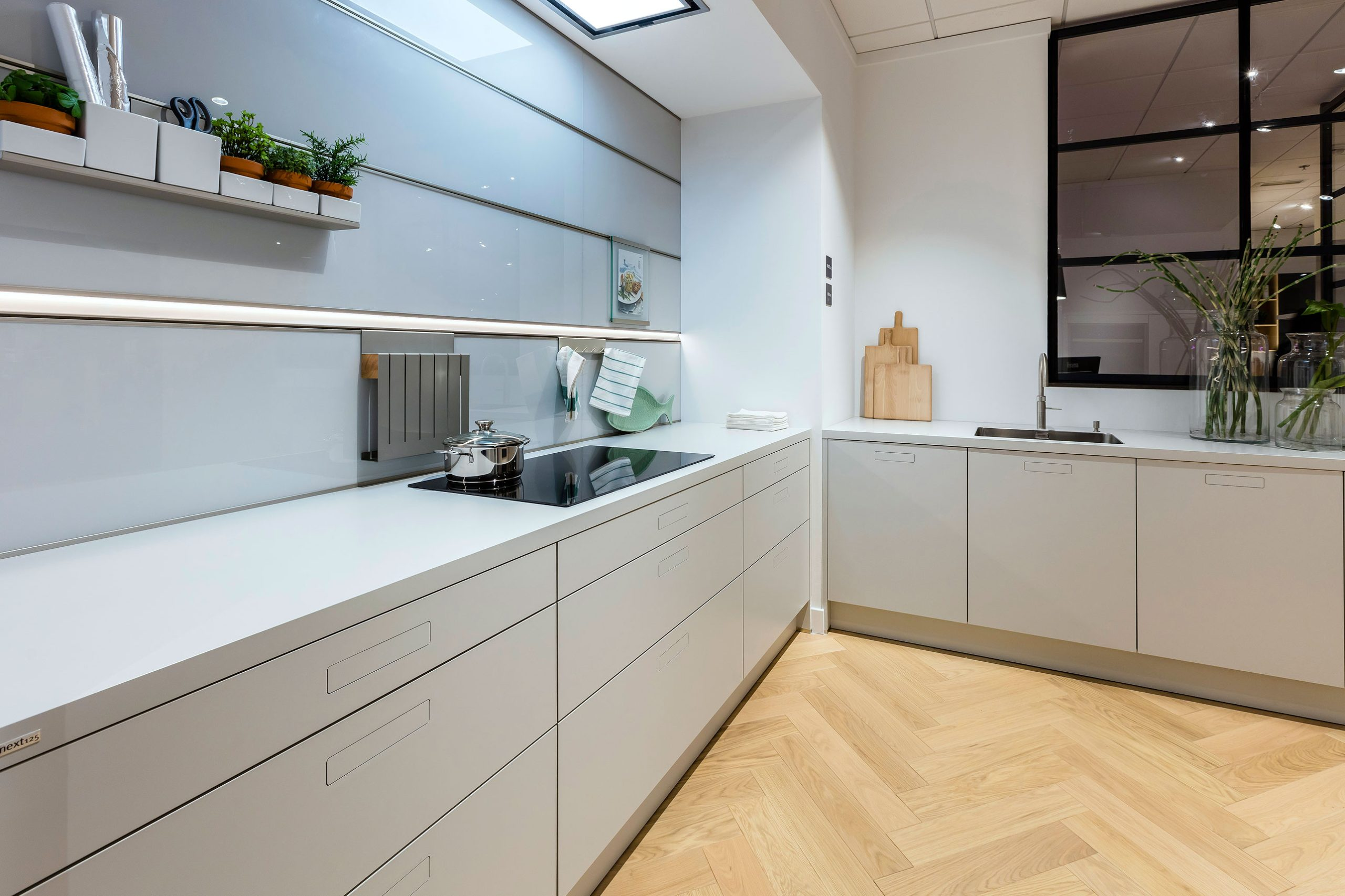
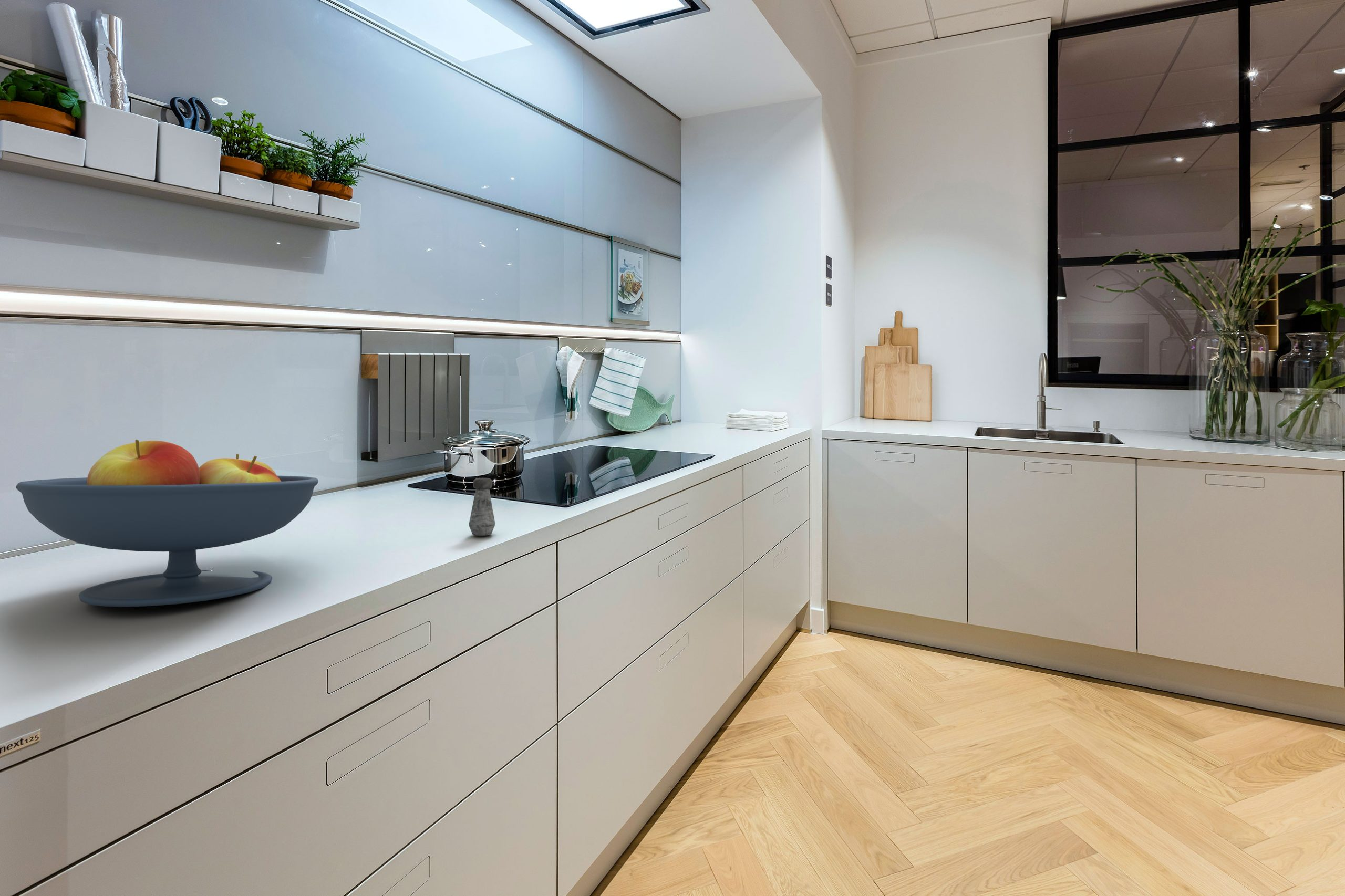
+ salt shaker [469,477,495,536]
+ fruit bowl [15,439,319,608]
